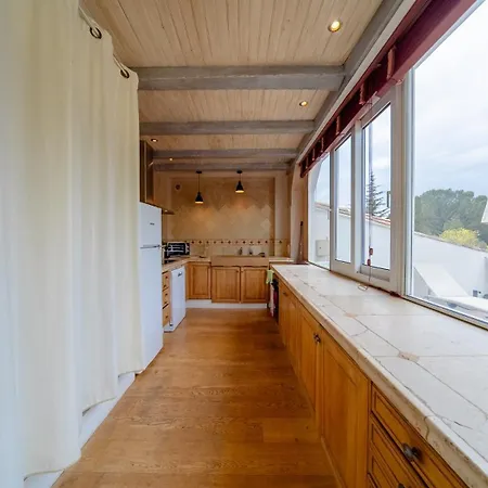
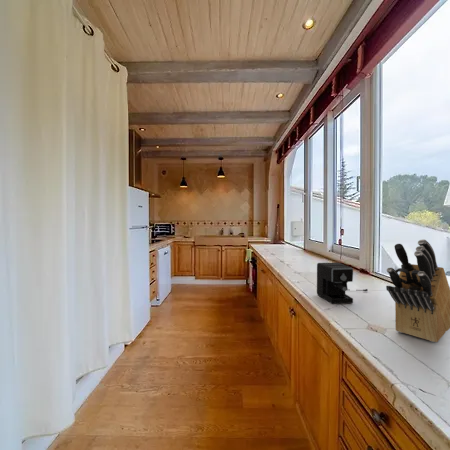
+ coffee maker [316,262,369,304]
+ knife block [385,238,450,343]
